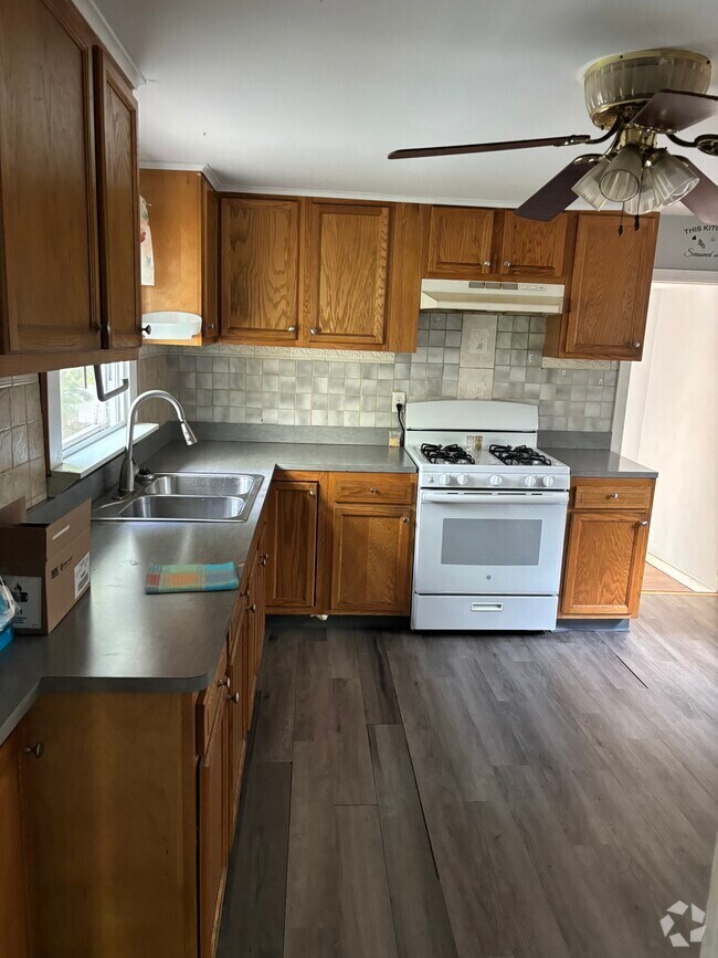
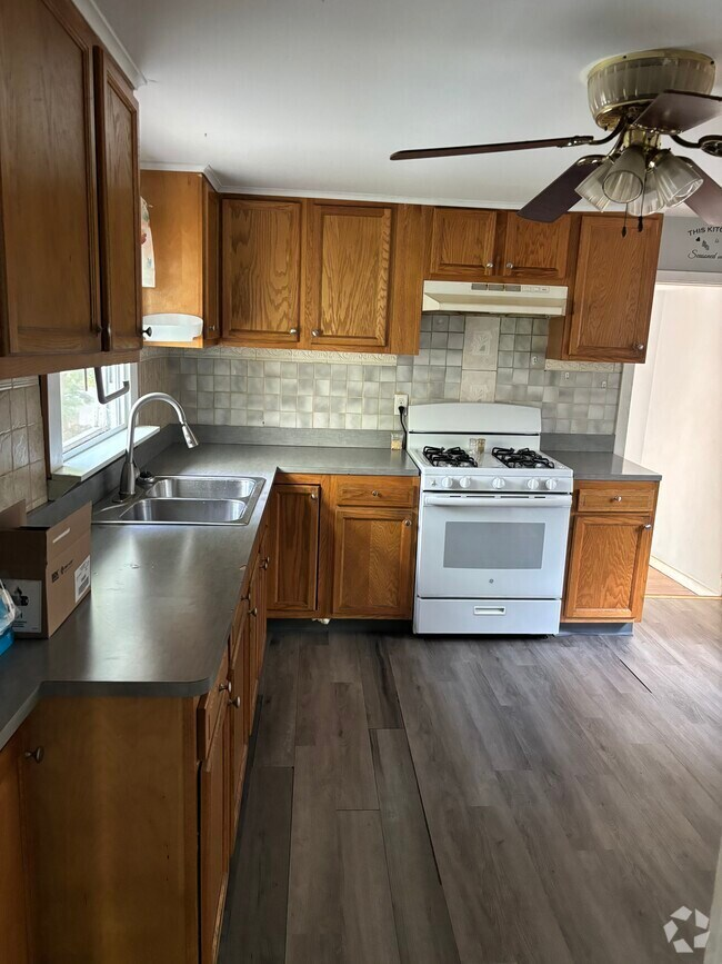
- dish towel [144,560,240,594]
